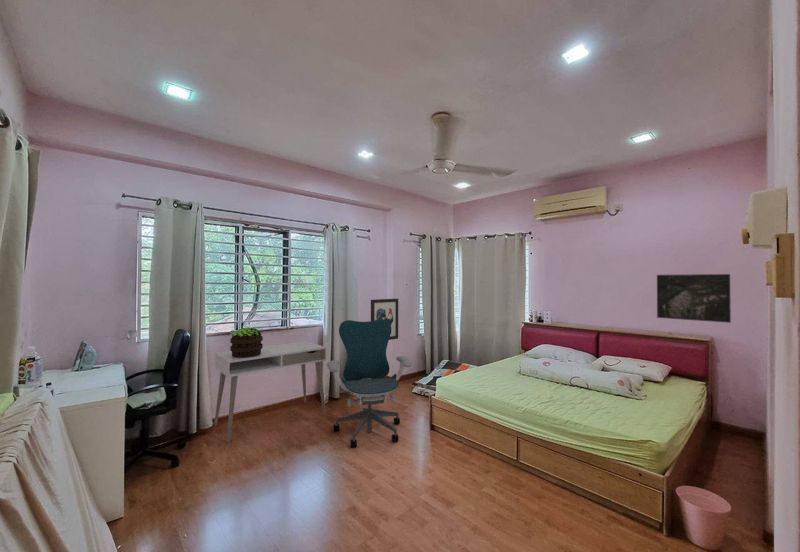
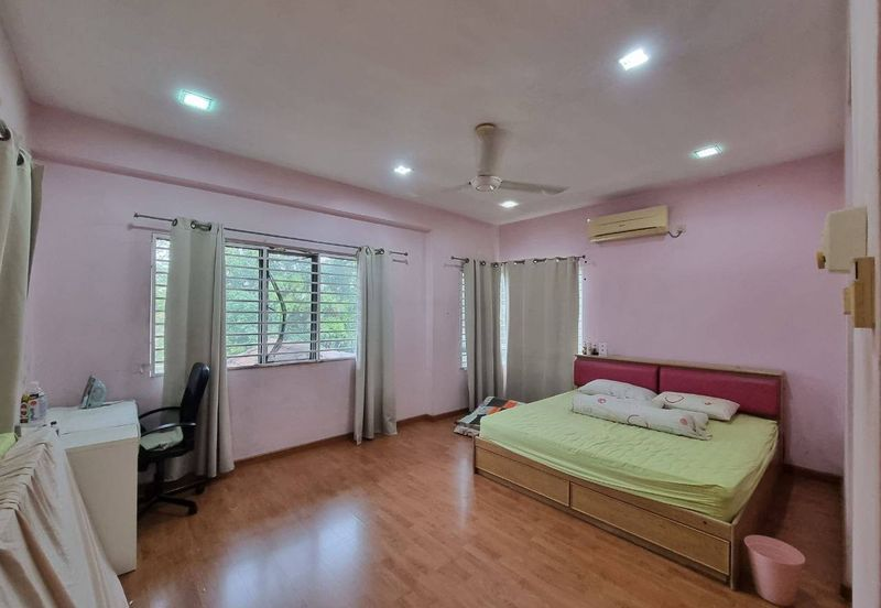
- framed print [656,273,732,324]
- wall art [370,298,399,341]
- office chair [326,319,413,448]
- potted plant [229,327,264,358]
- desk [213,340,327,444]
